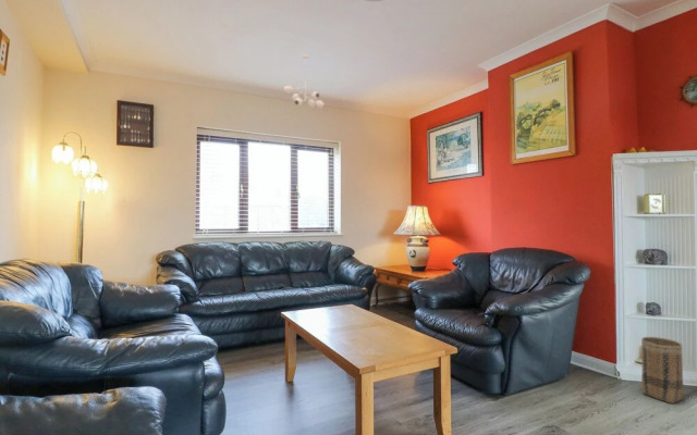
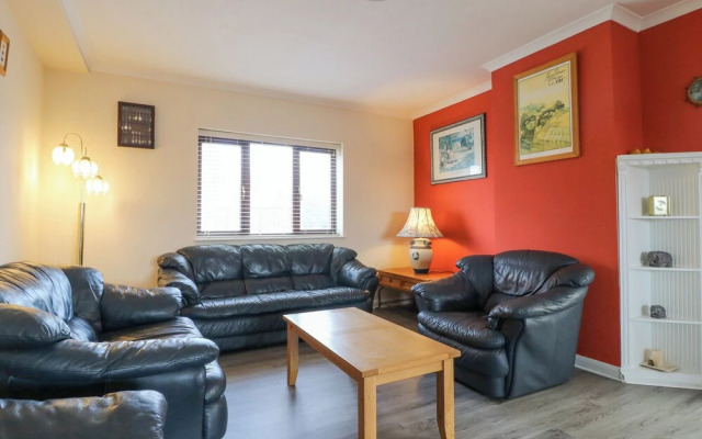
- ceiling light fixture [283,53,326,110]
- basket [640,336,685,405]
